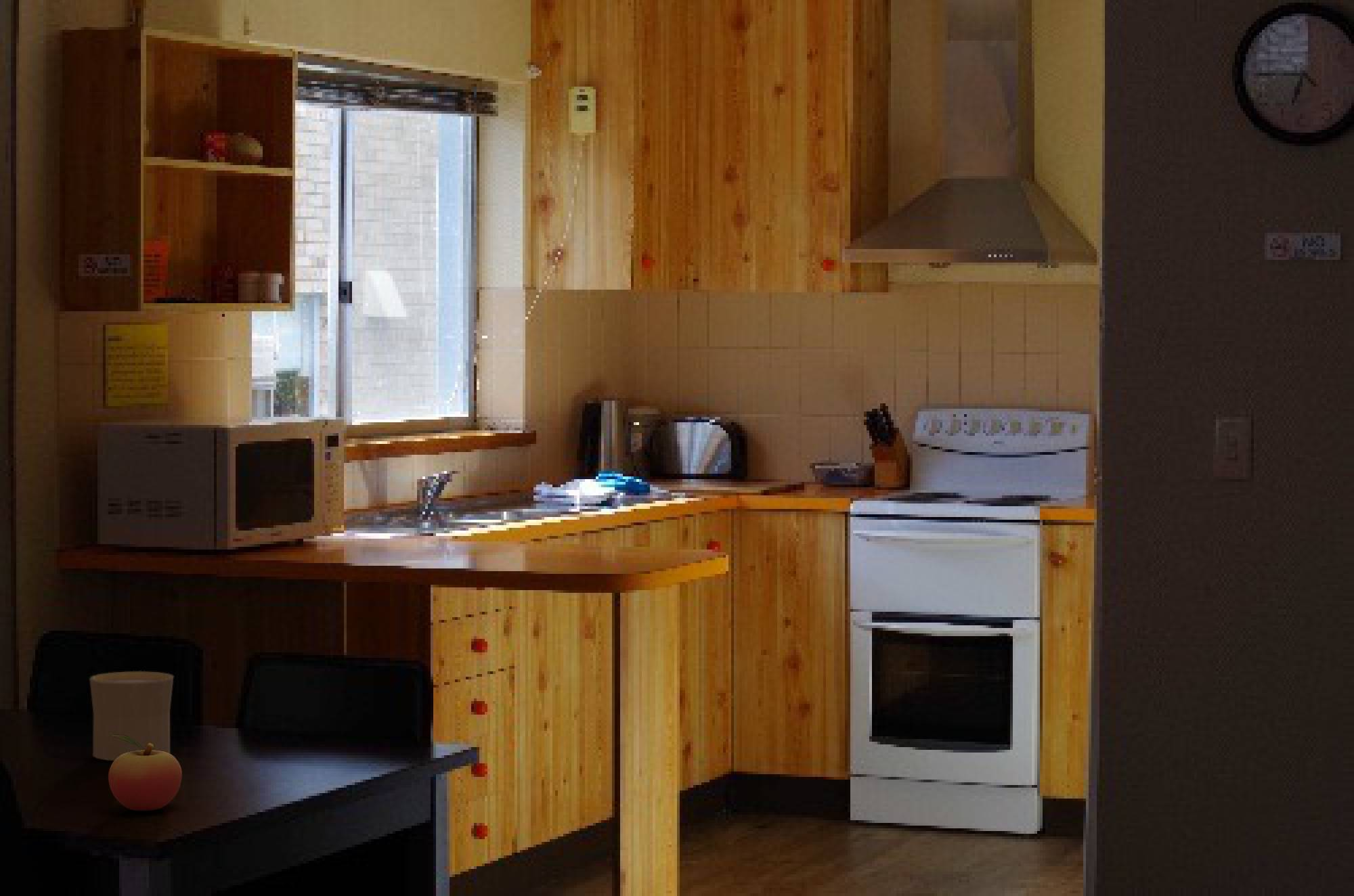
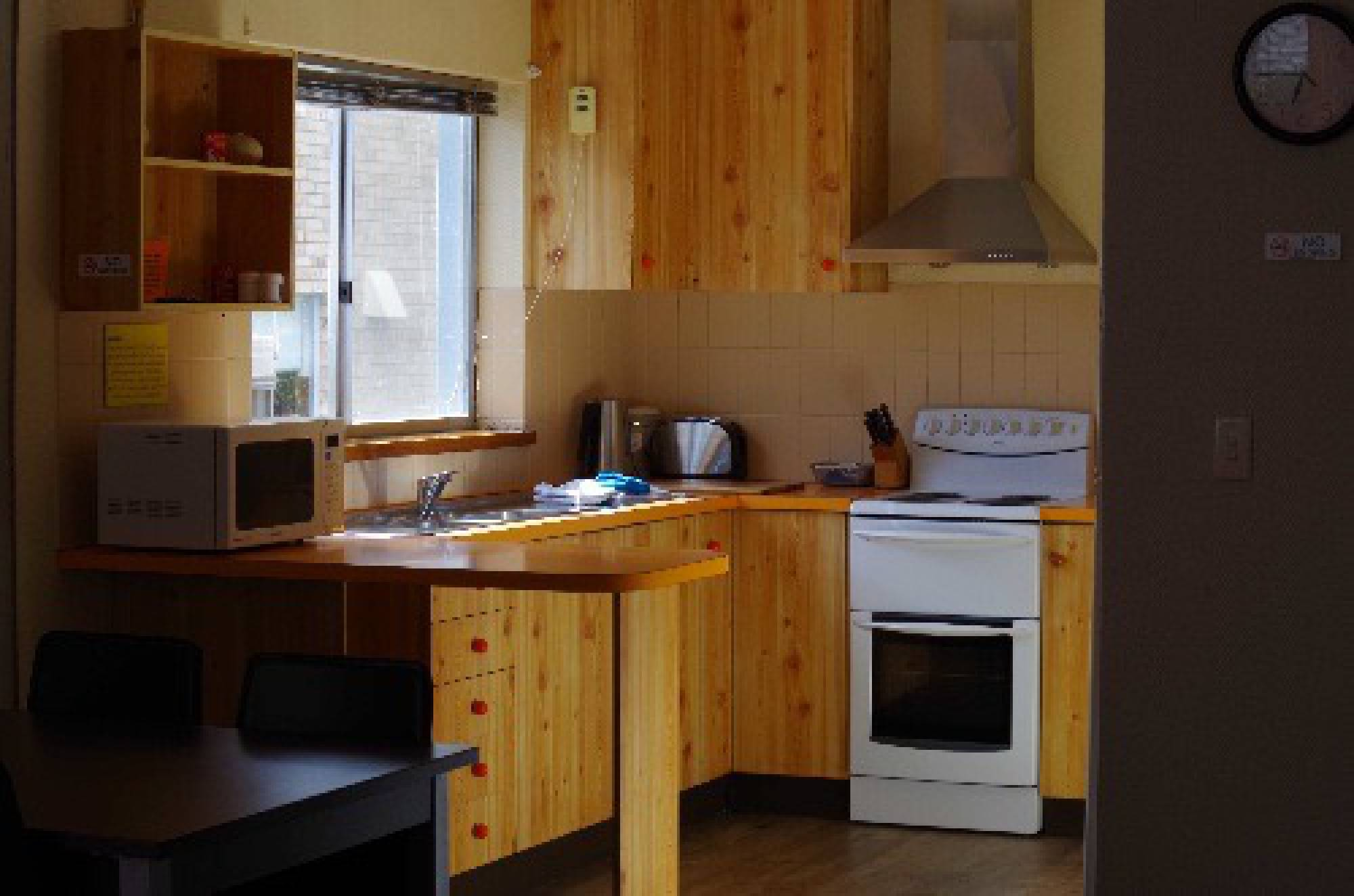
- cup [89,671,174,761]
- fruit [108,735,183,811]
